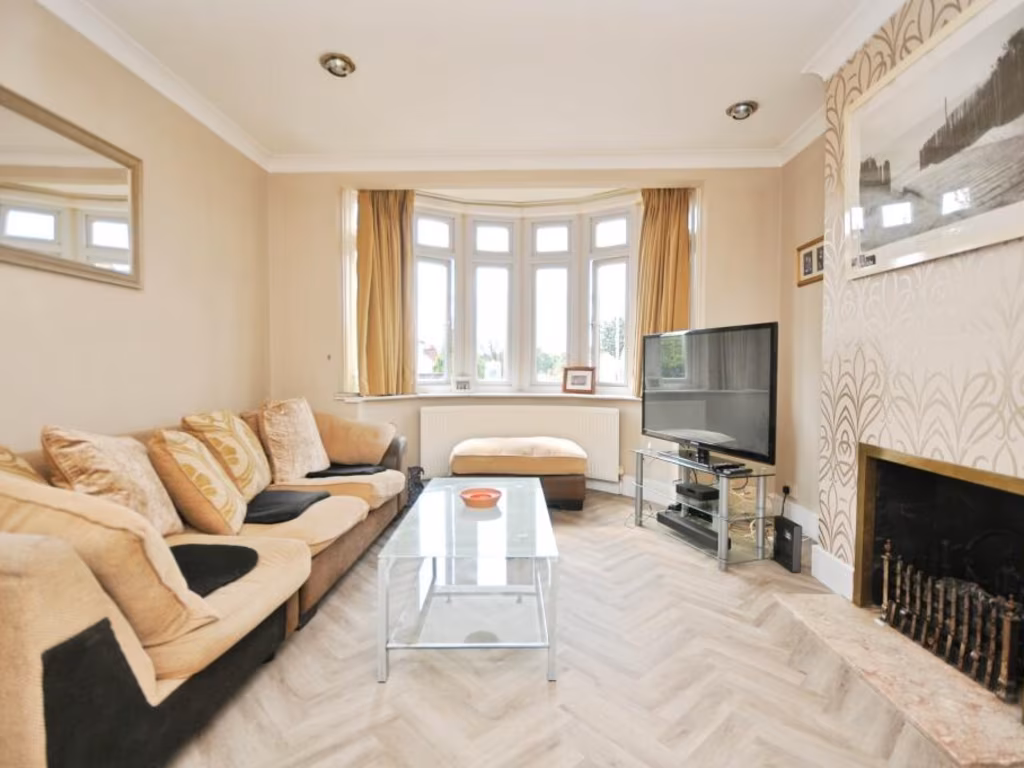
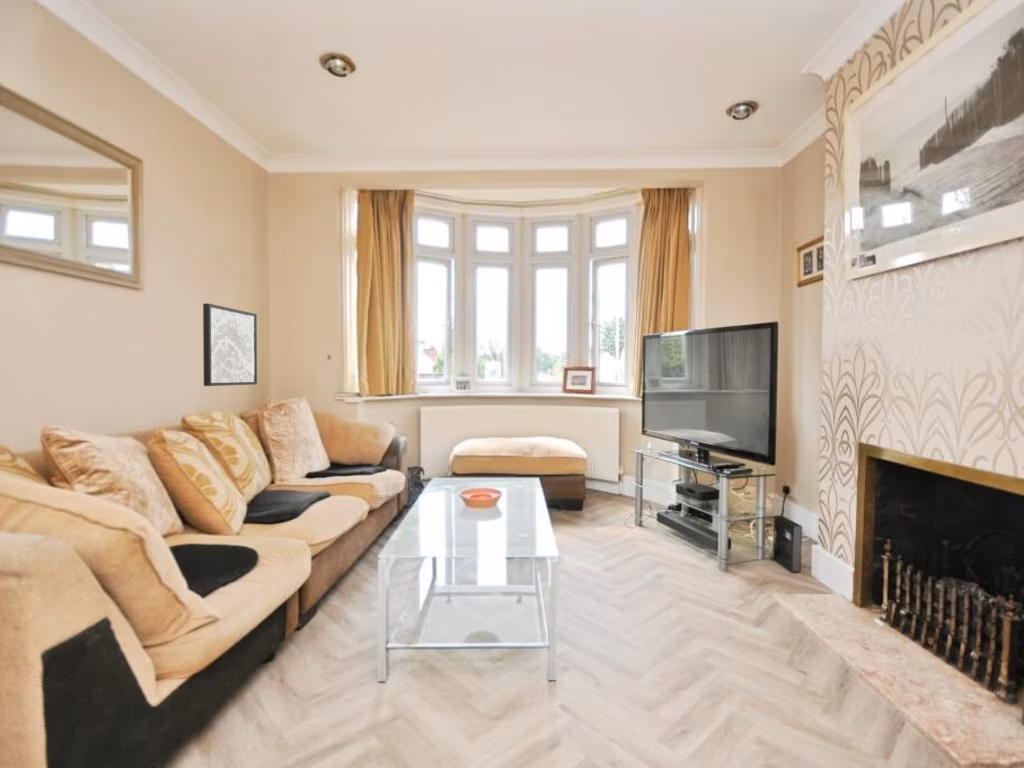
+ wall art [202,303,258,387]
